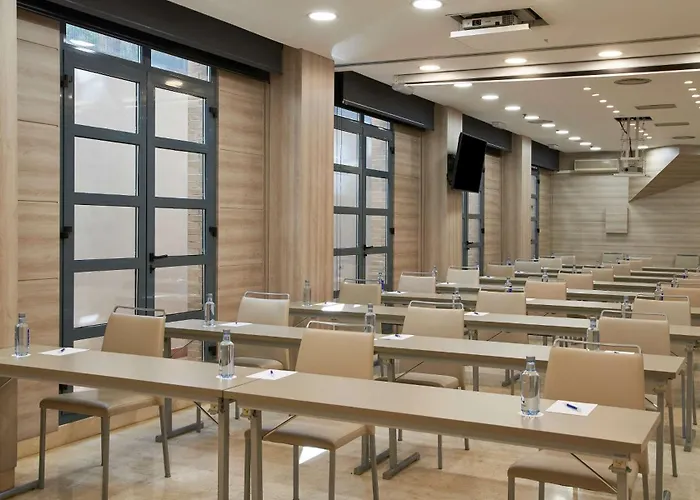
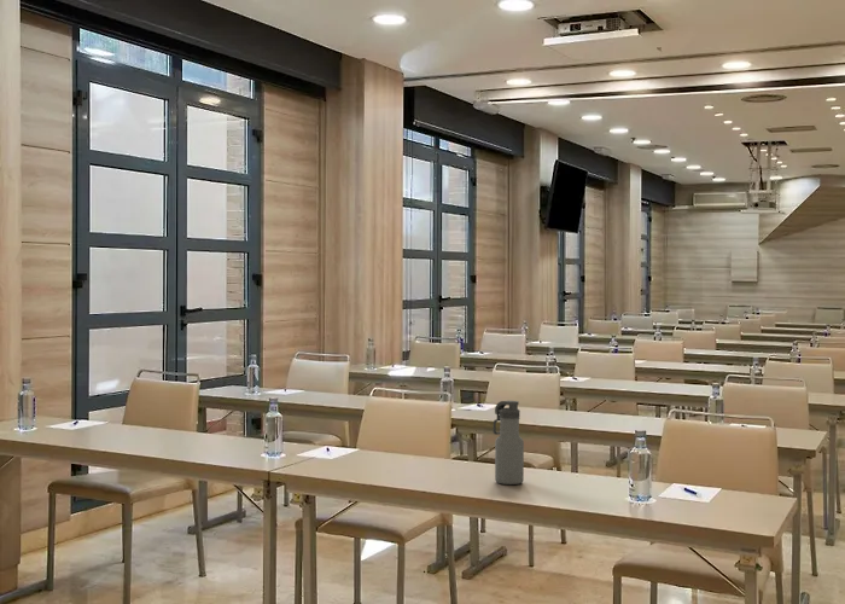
+ water bottle [493,400,525,486]
